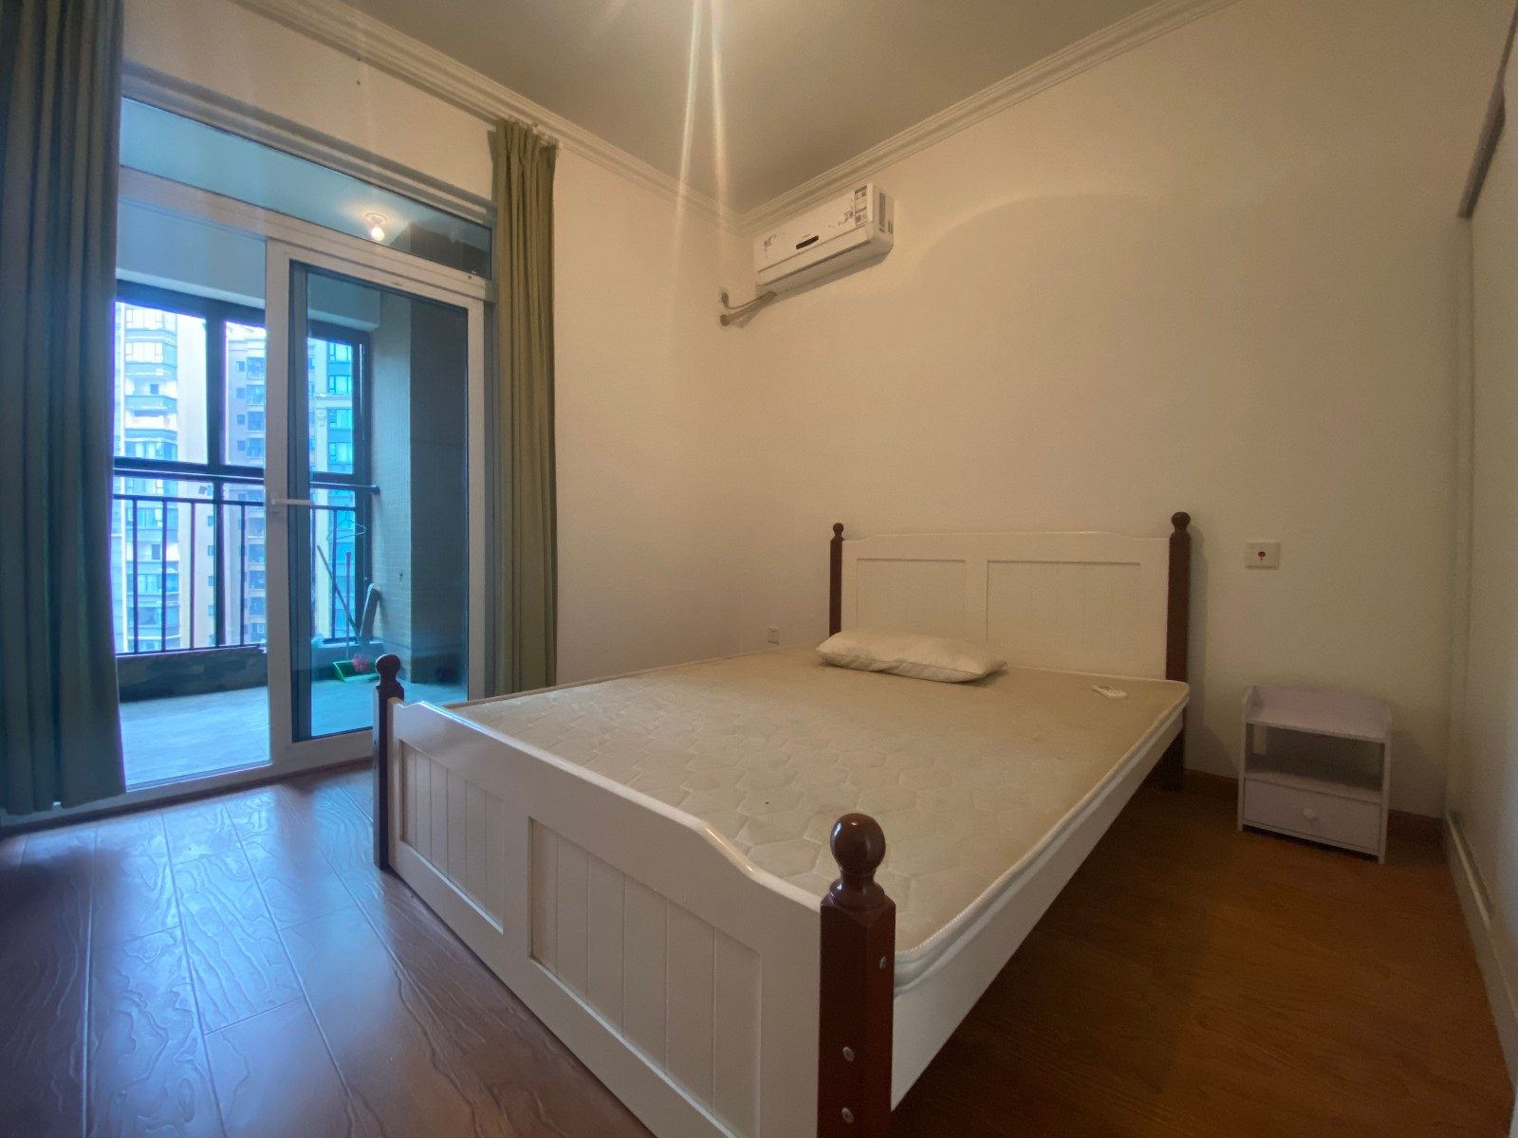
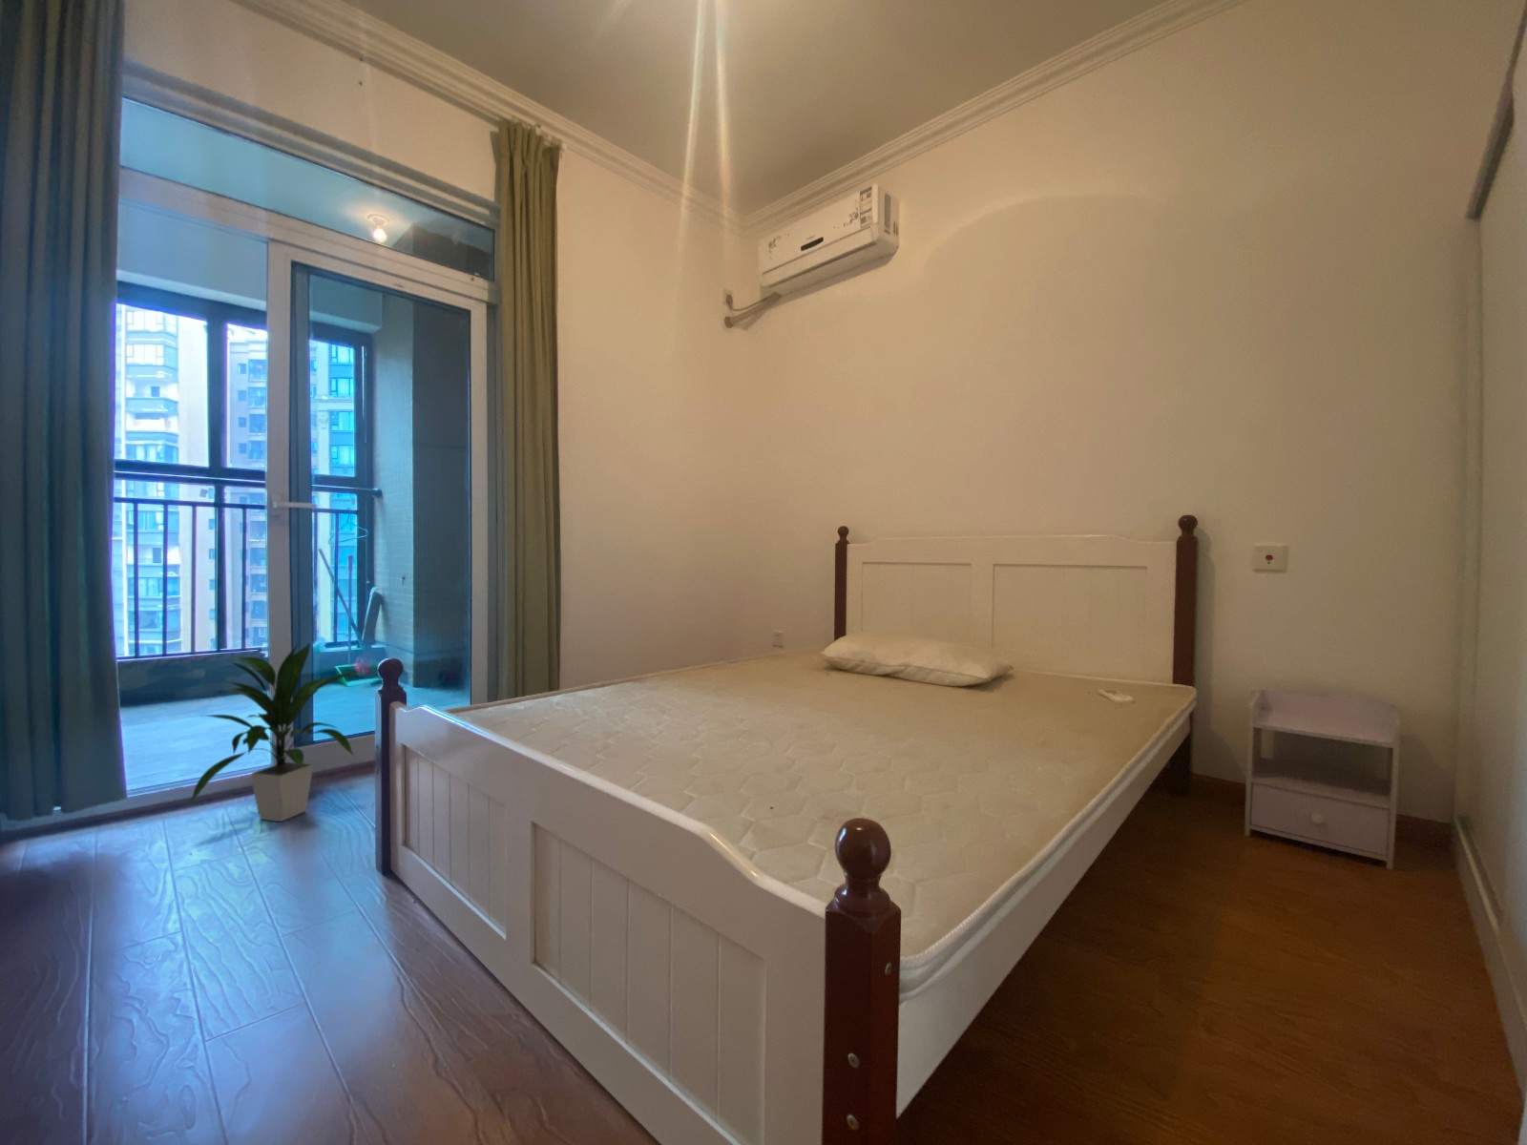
+ indoor plant [188,639,368,823]
